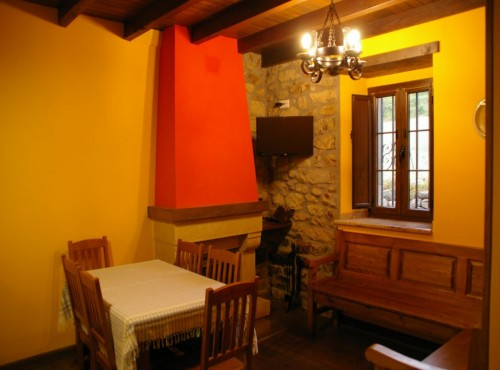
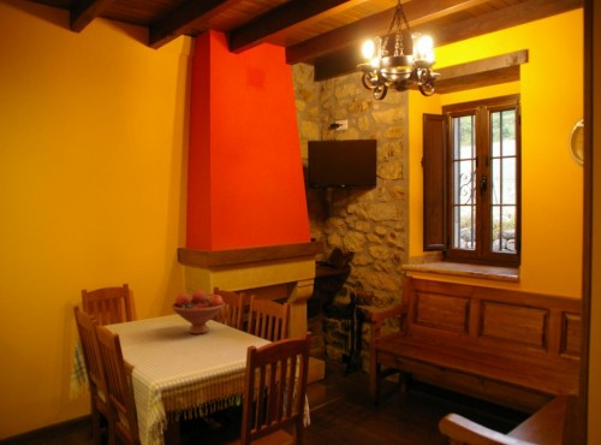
+ fruit bowl [169,289,226,336]
